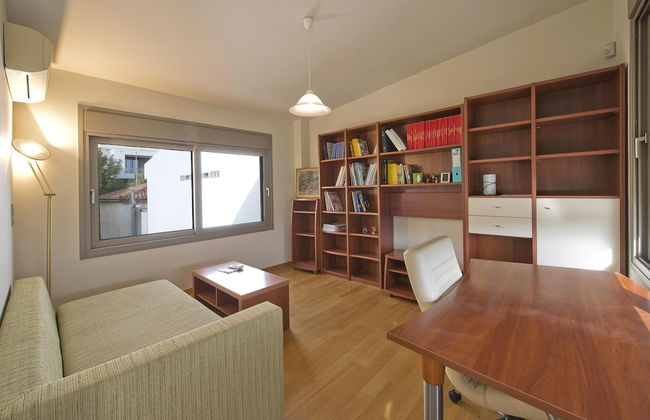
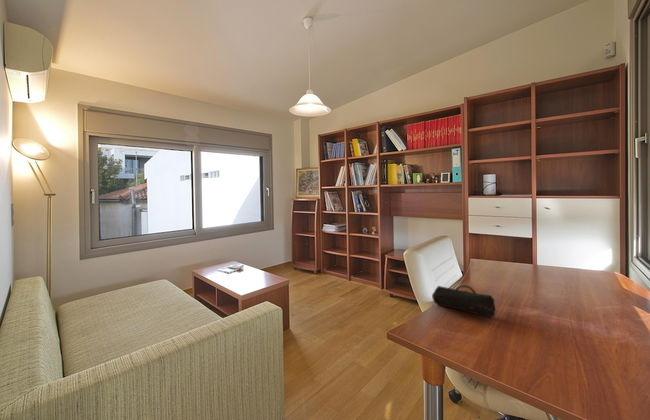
+ pencil case [431,284,496,319]
